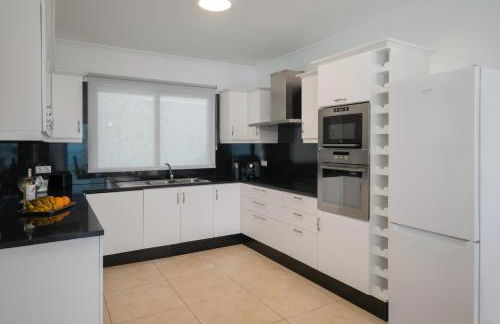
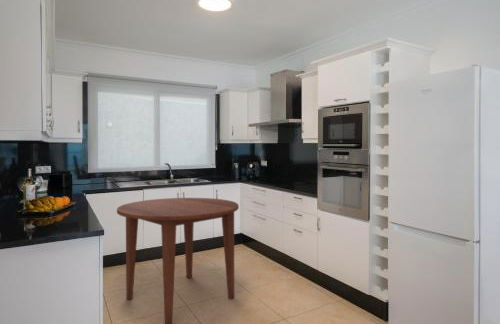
+ dining table [116,197,240,324]
